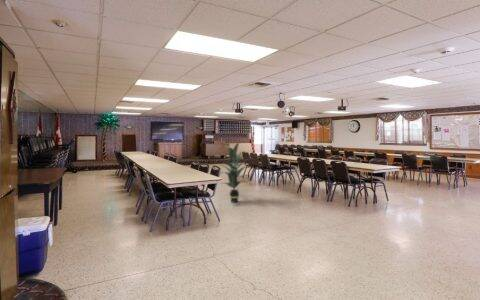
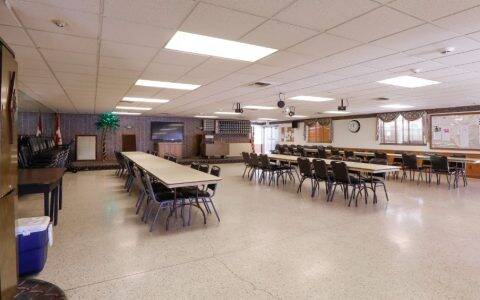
- indoor plant [214,142,256,204]
